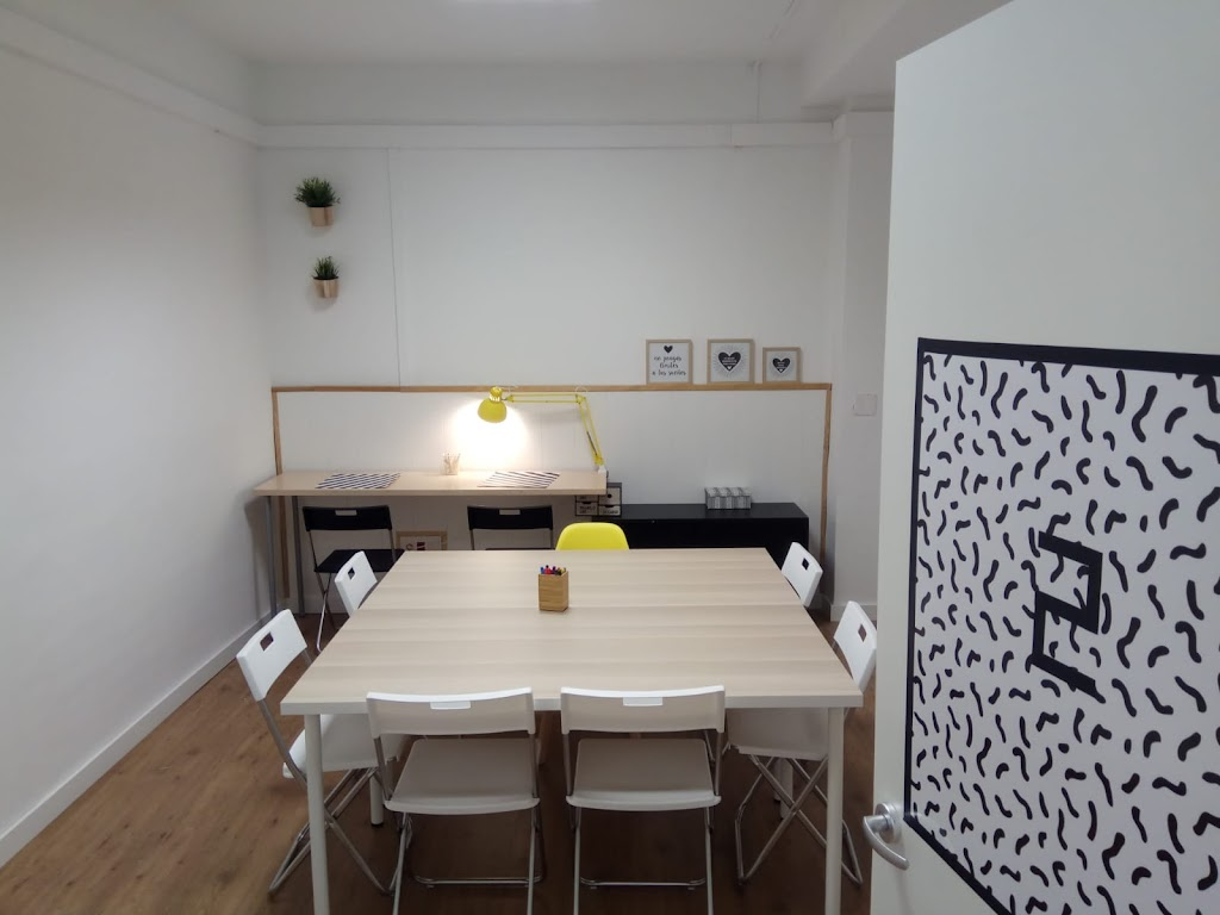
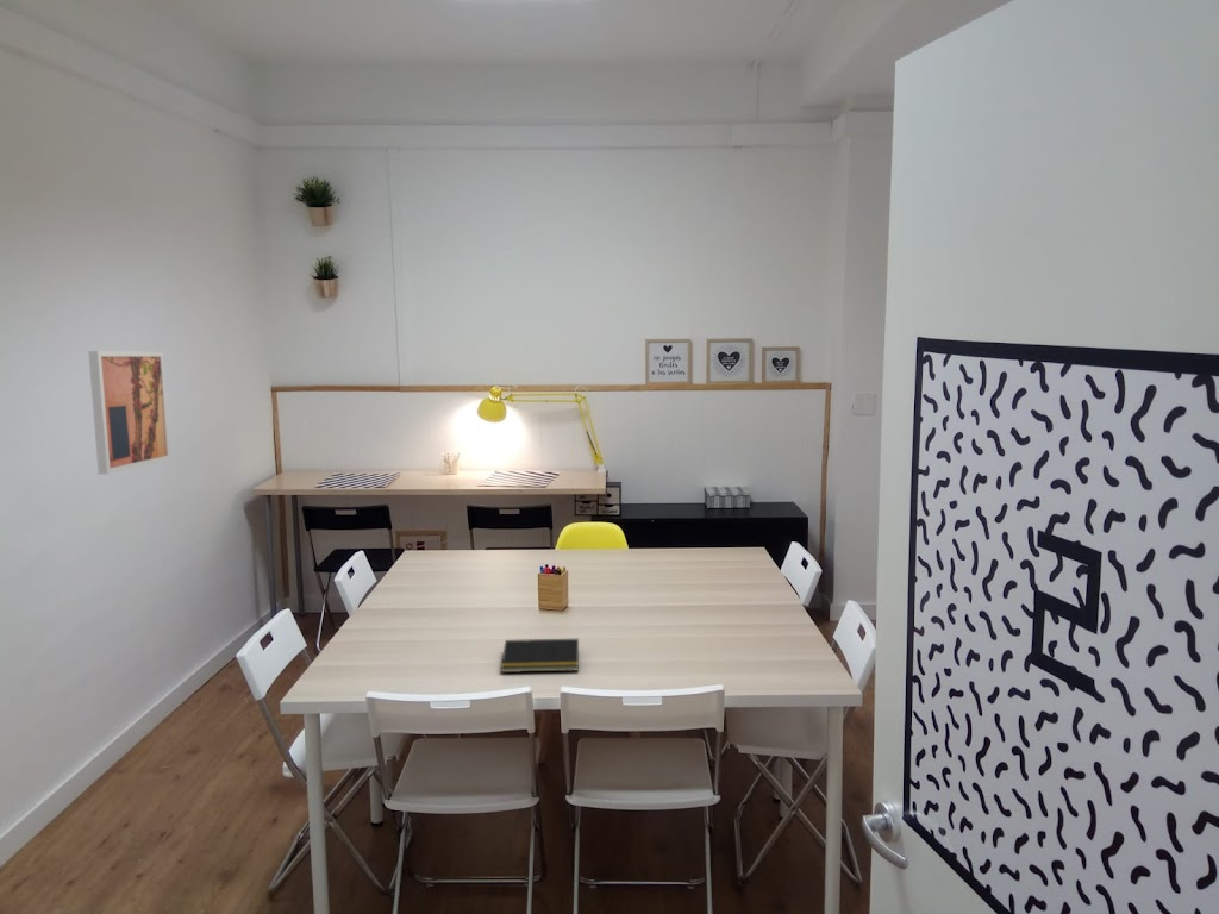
+ notepad [500,638,580,674]
+ wall art [87,350,171,475]
